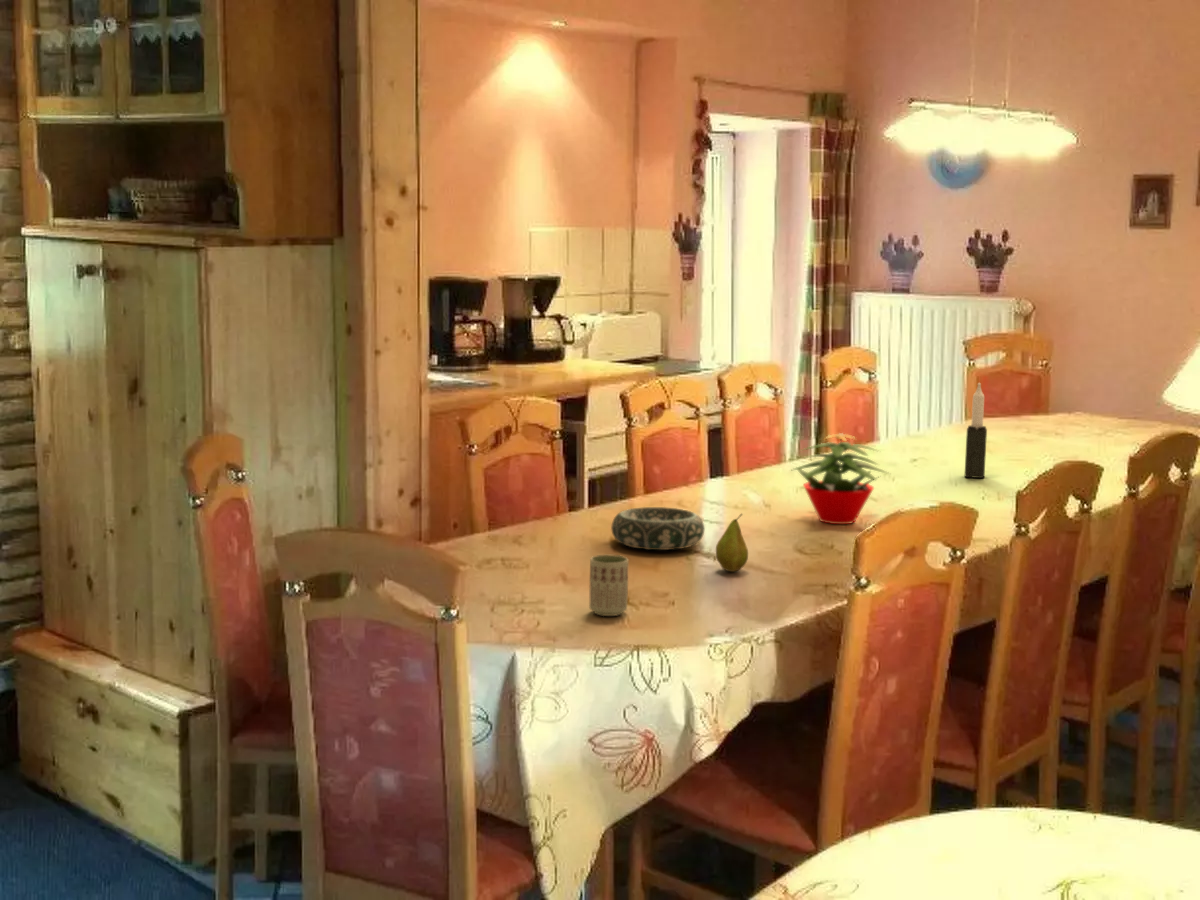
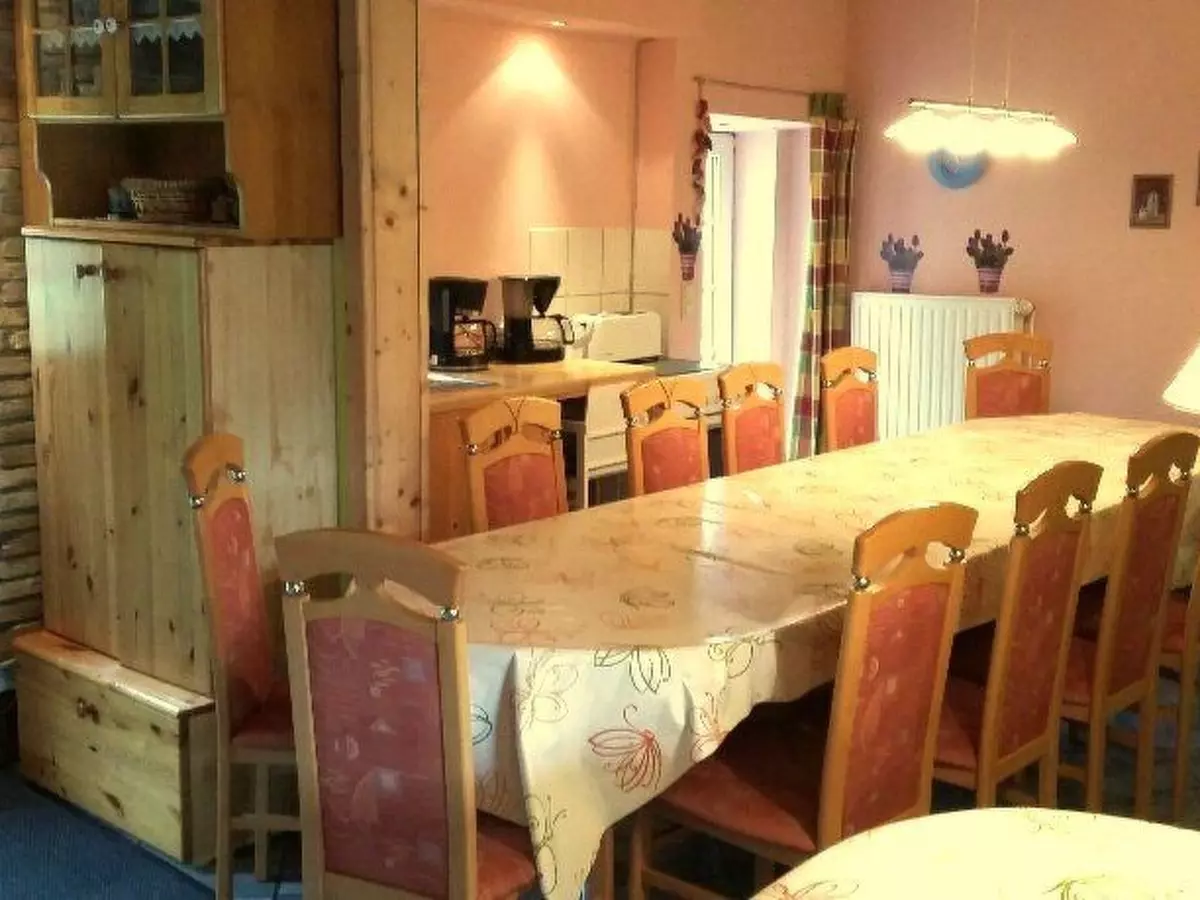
- potted flower [789,432,891,525]
- decorative bowl [610,506,705,551]
- cup [588,554,629,617]
- candle [964,382,988,479]
- fruit [715,513,749,573]
